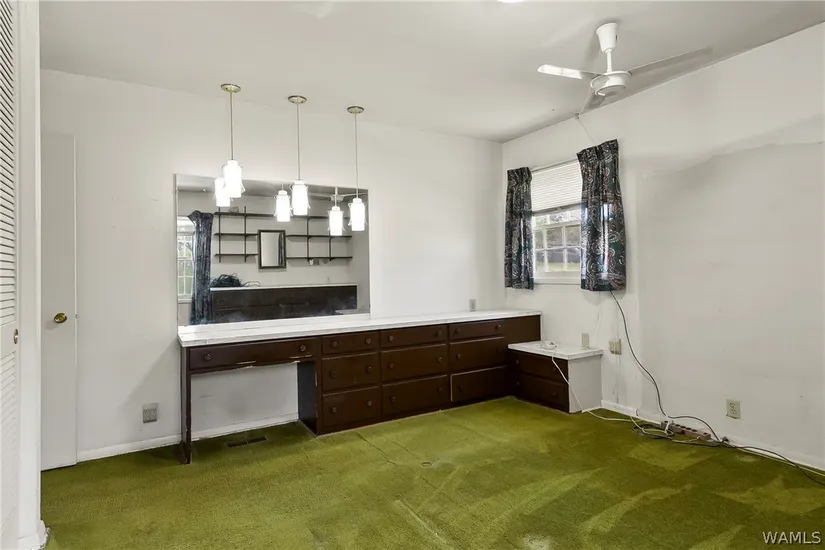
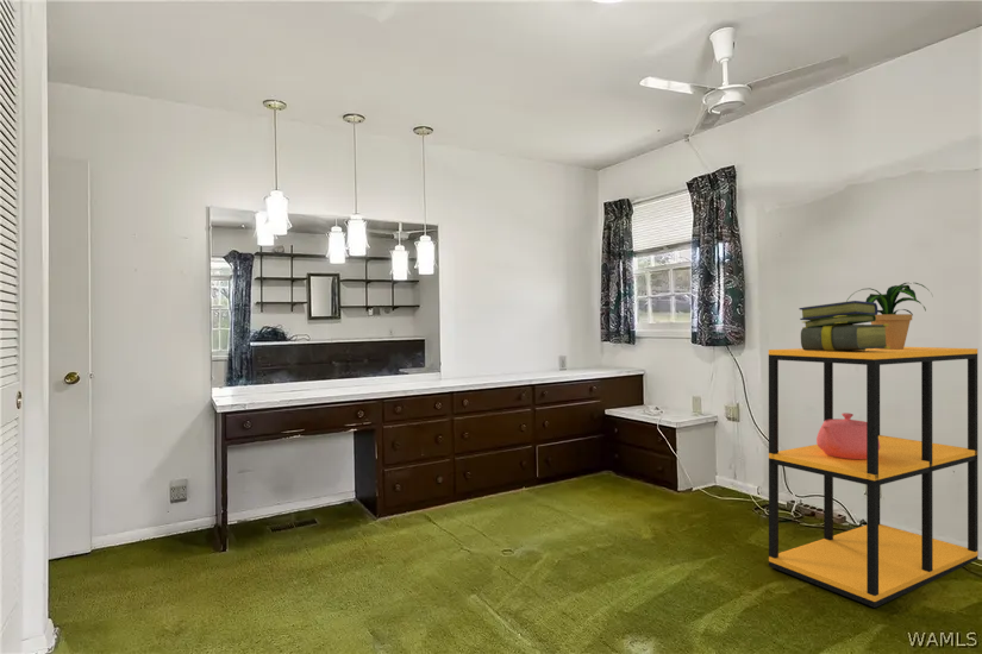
+ potted plant [845,282,934,350]
+ shelving unit [768,346,980,609]
+ stack of books [798,300,890,351]
